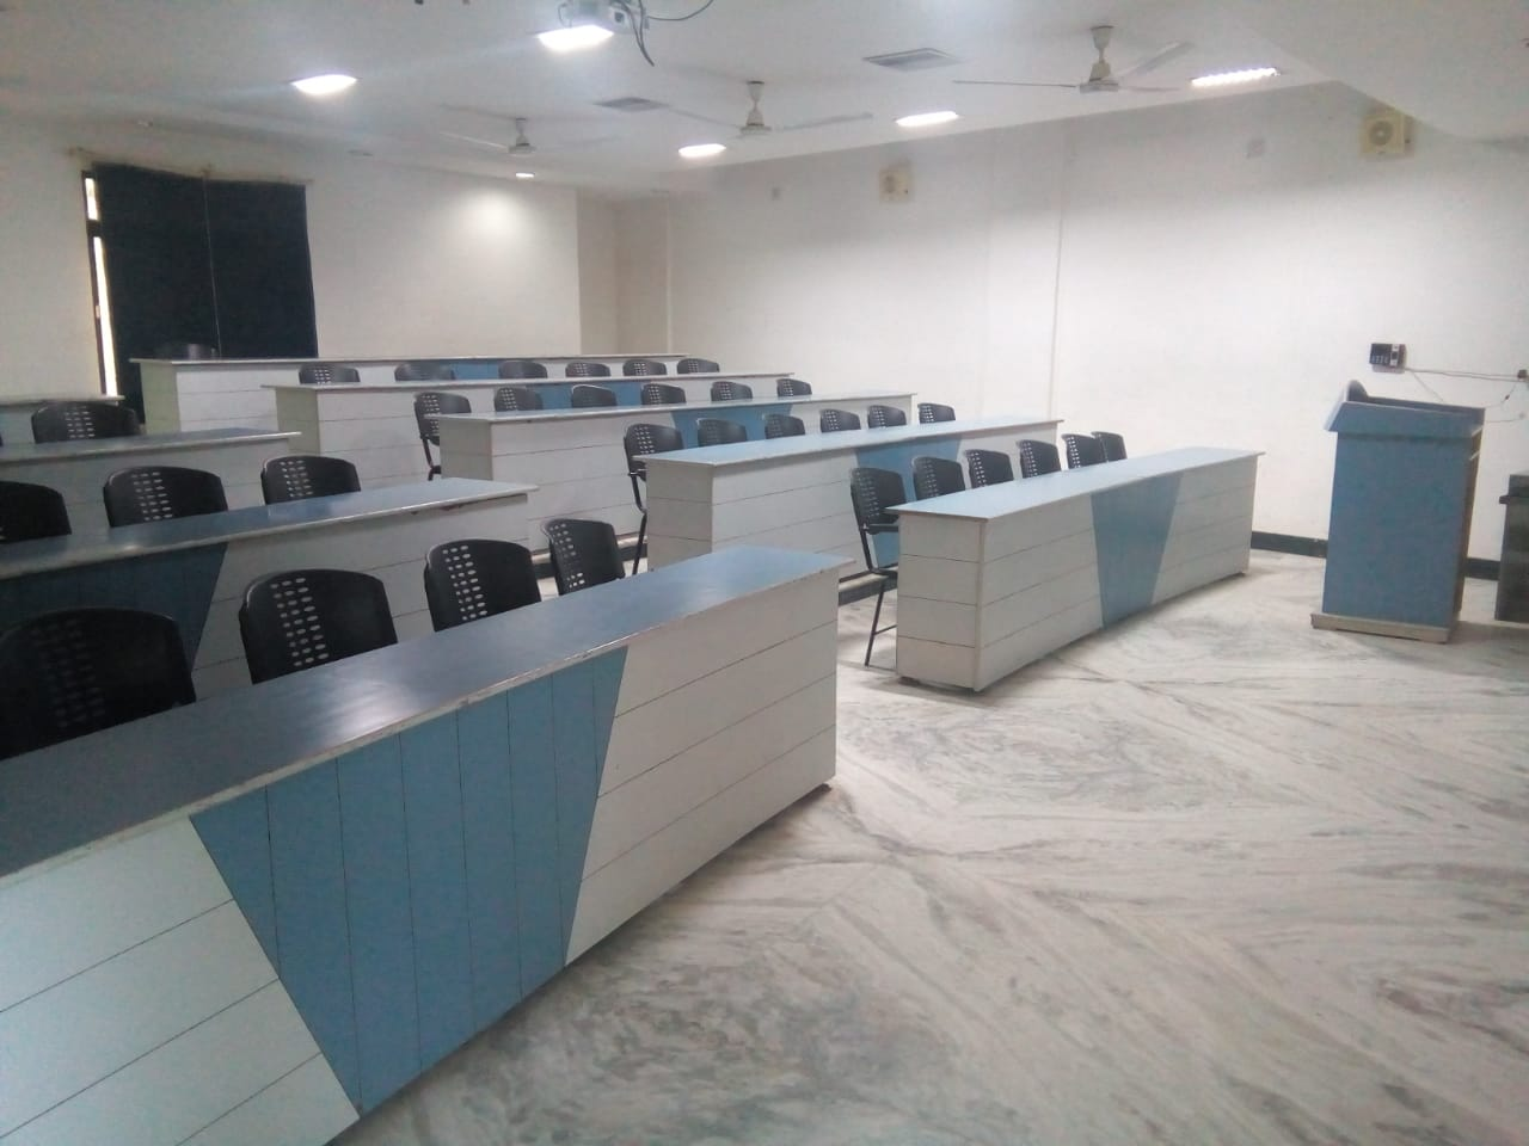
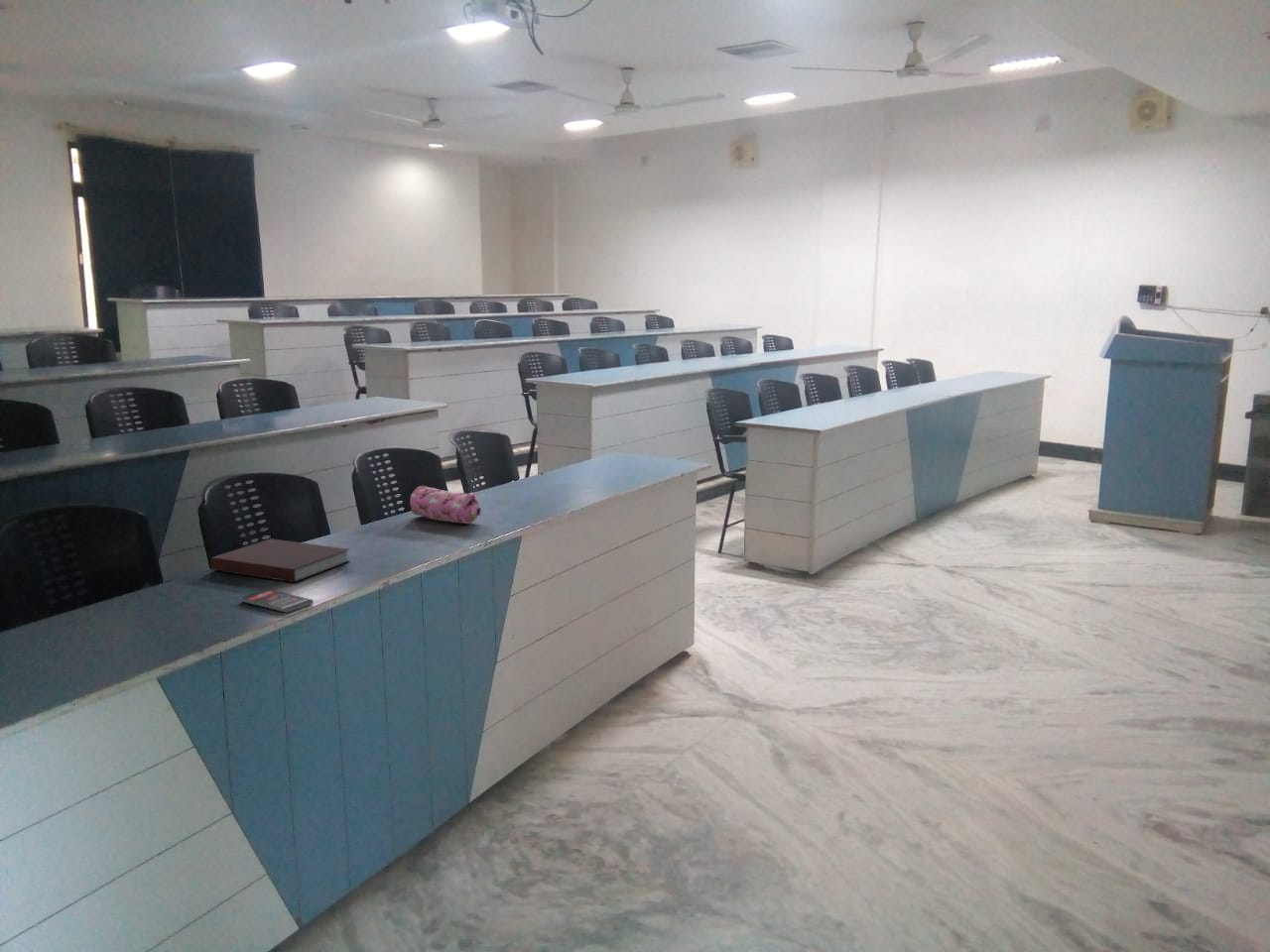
+ smartphone [240,589,315,614]
+ pencil case [409,485,482,525]
+ notebook [210,537,351,583]
